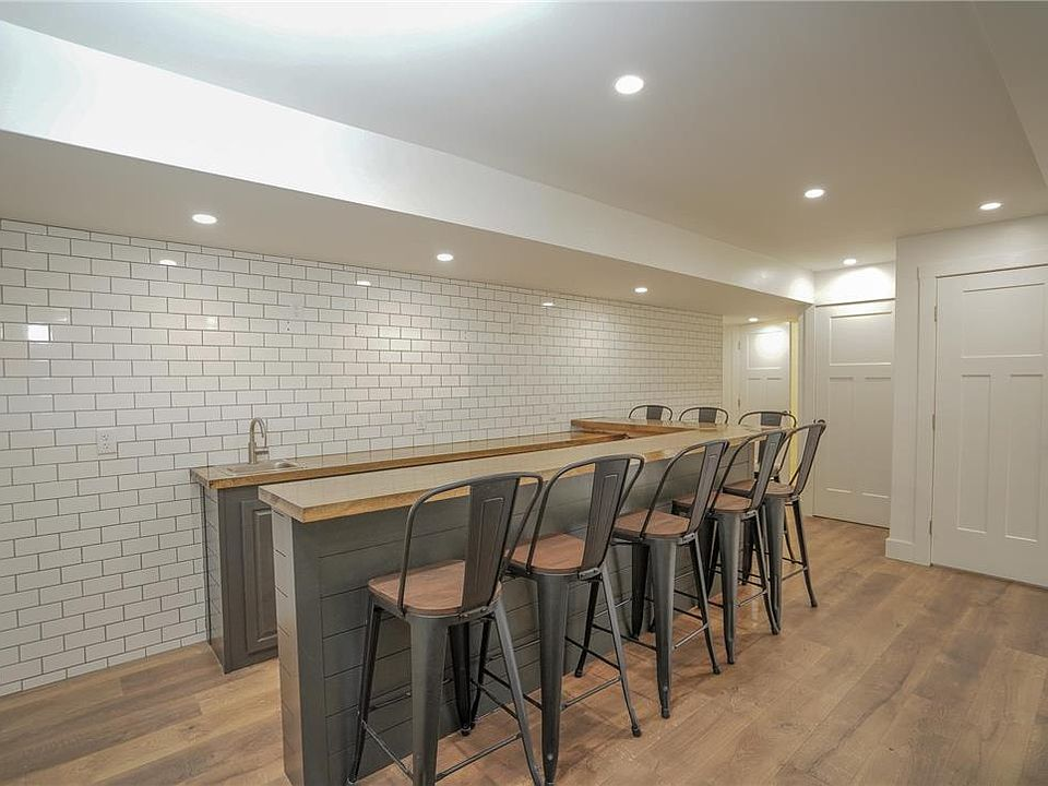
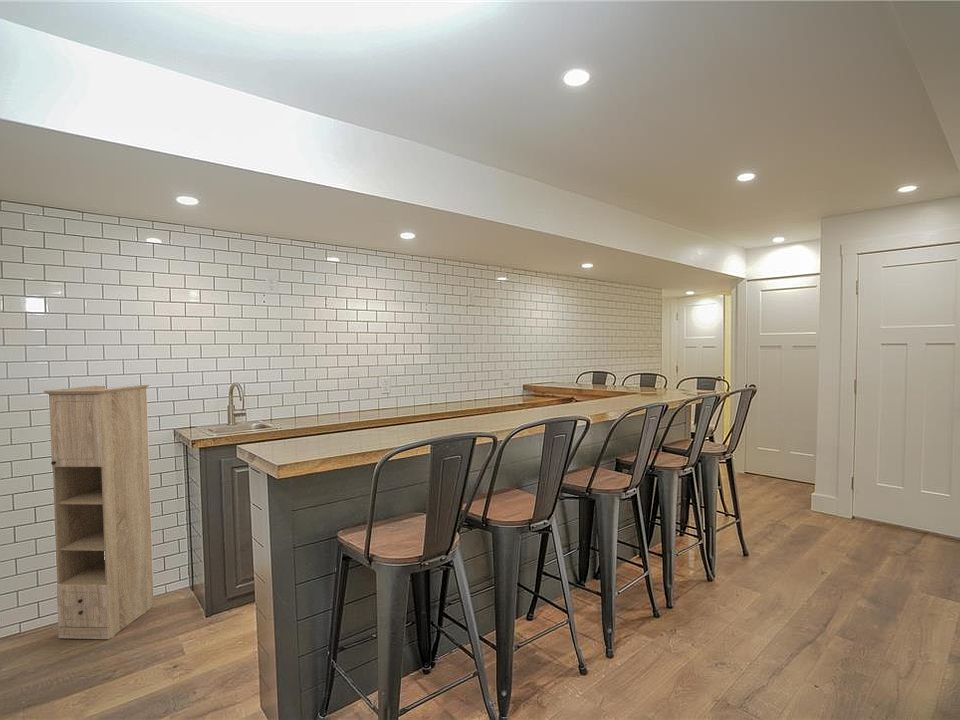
+ storage cabinet [42,384,155,640]
